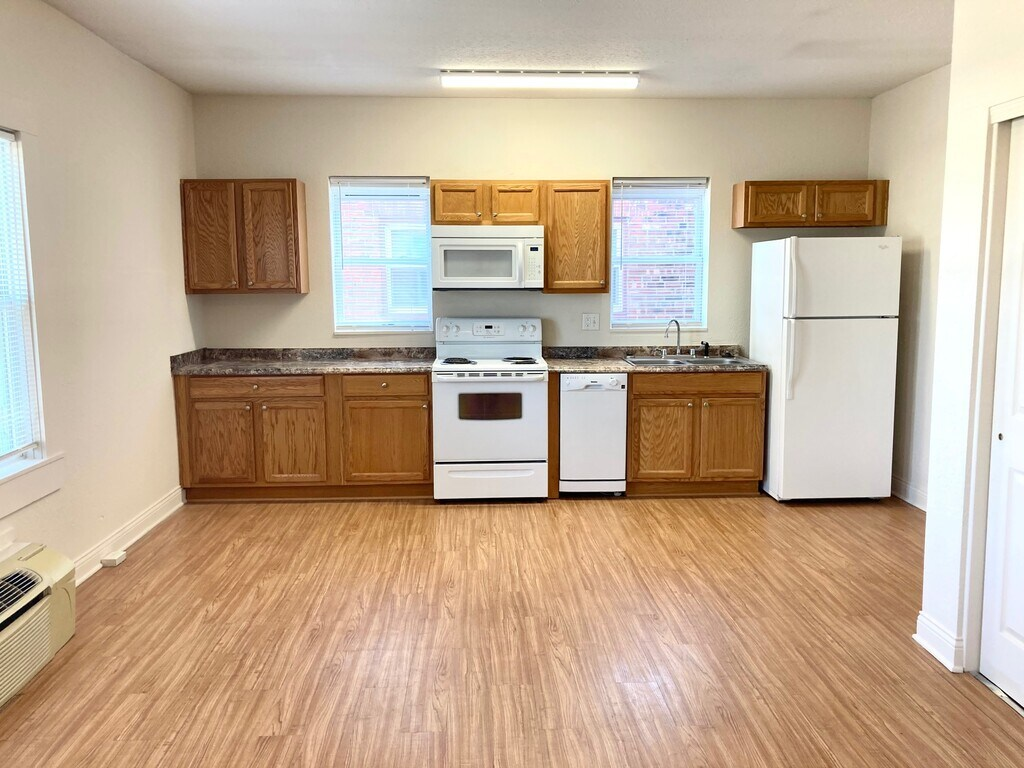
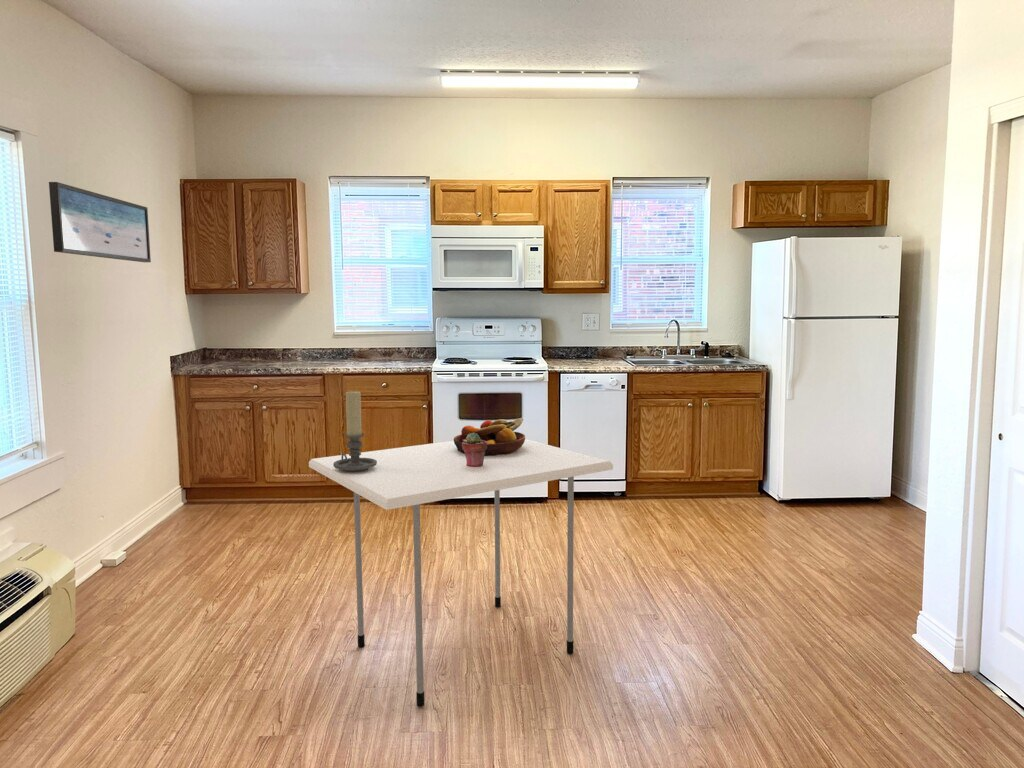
+ wall art [48,181,152,263]
+ dining table [308,438,614,708]
+ candle holder [333,390,377,472]
+ potted succulent [462,432,487,467]
+ fruit bowl [453,417,526,456]
